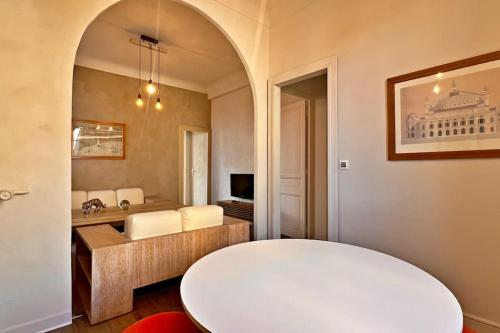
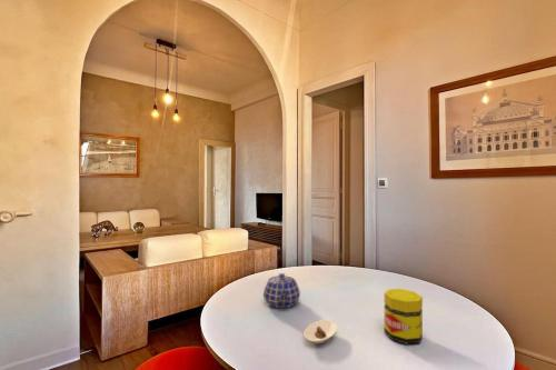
+ saucer [302,319,338,344]
+ teapot [262,272,301,309]
+ jar [384,288,424,346]
